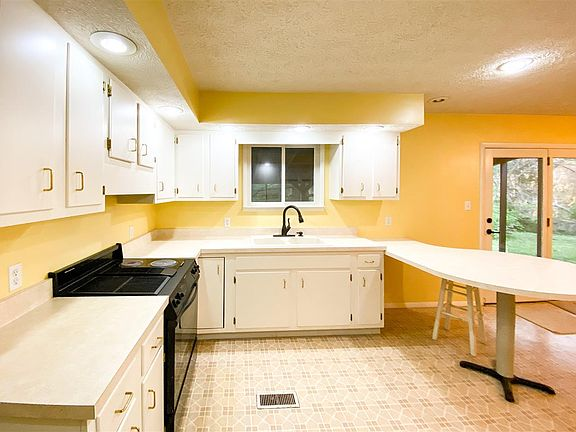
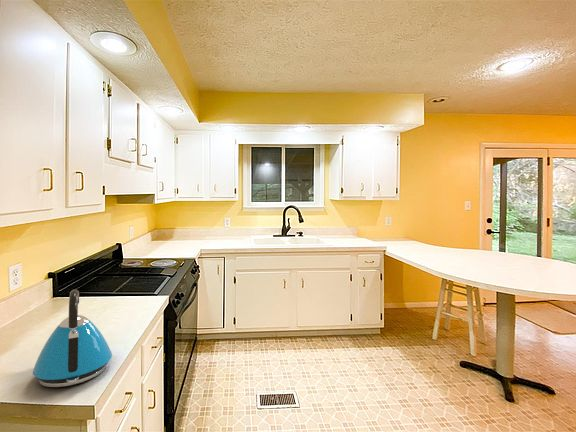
+ kettle [32,289,113,388]
